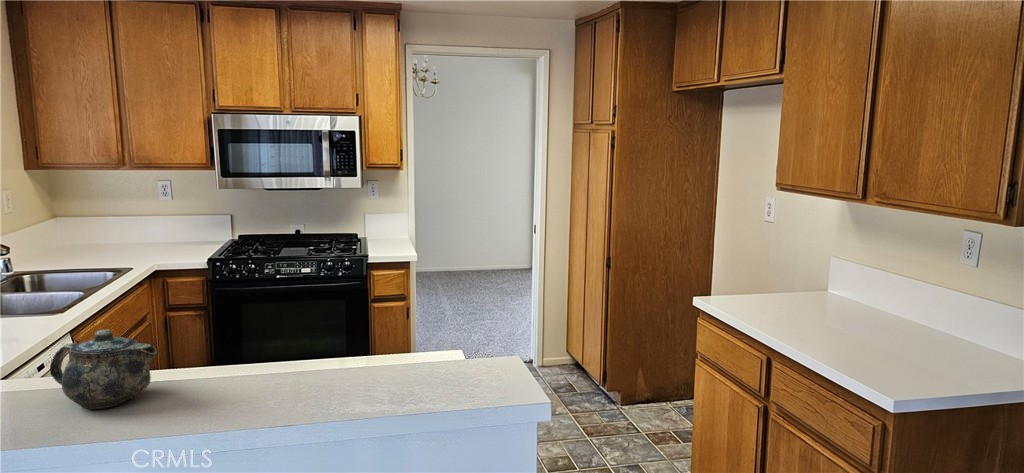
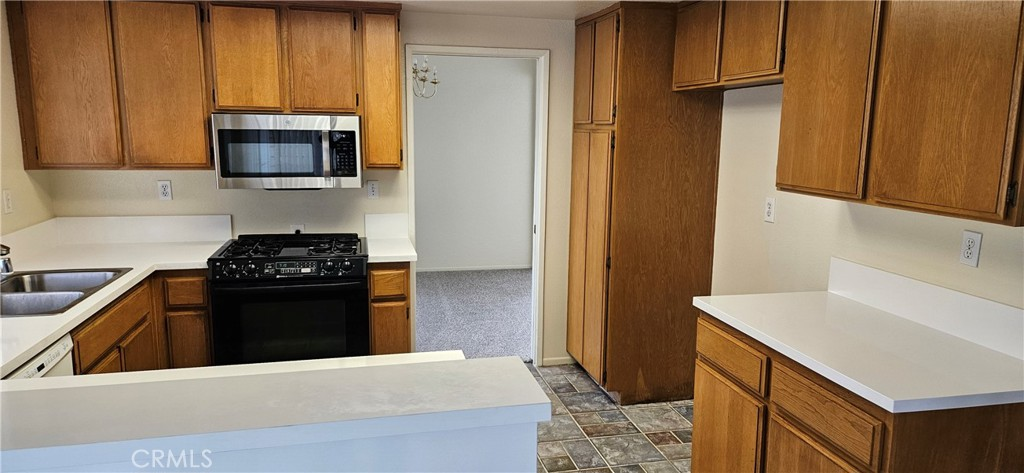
- chinaware [49,328,159,411]
